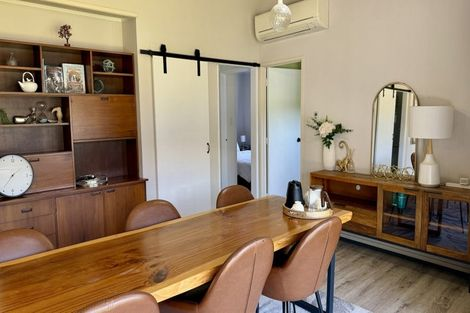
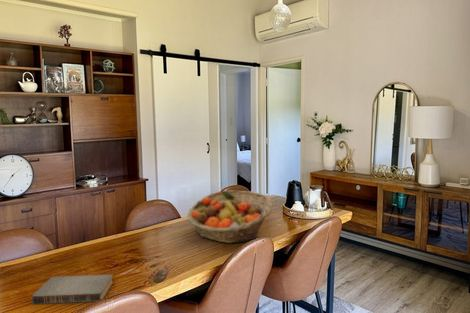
+ book [30,274,114,305]
+ fruit basket [186,189,273,244]
